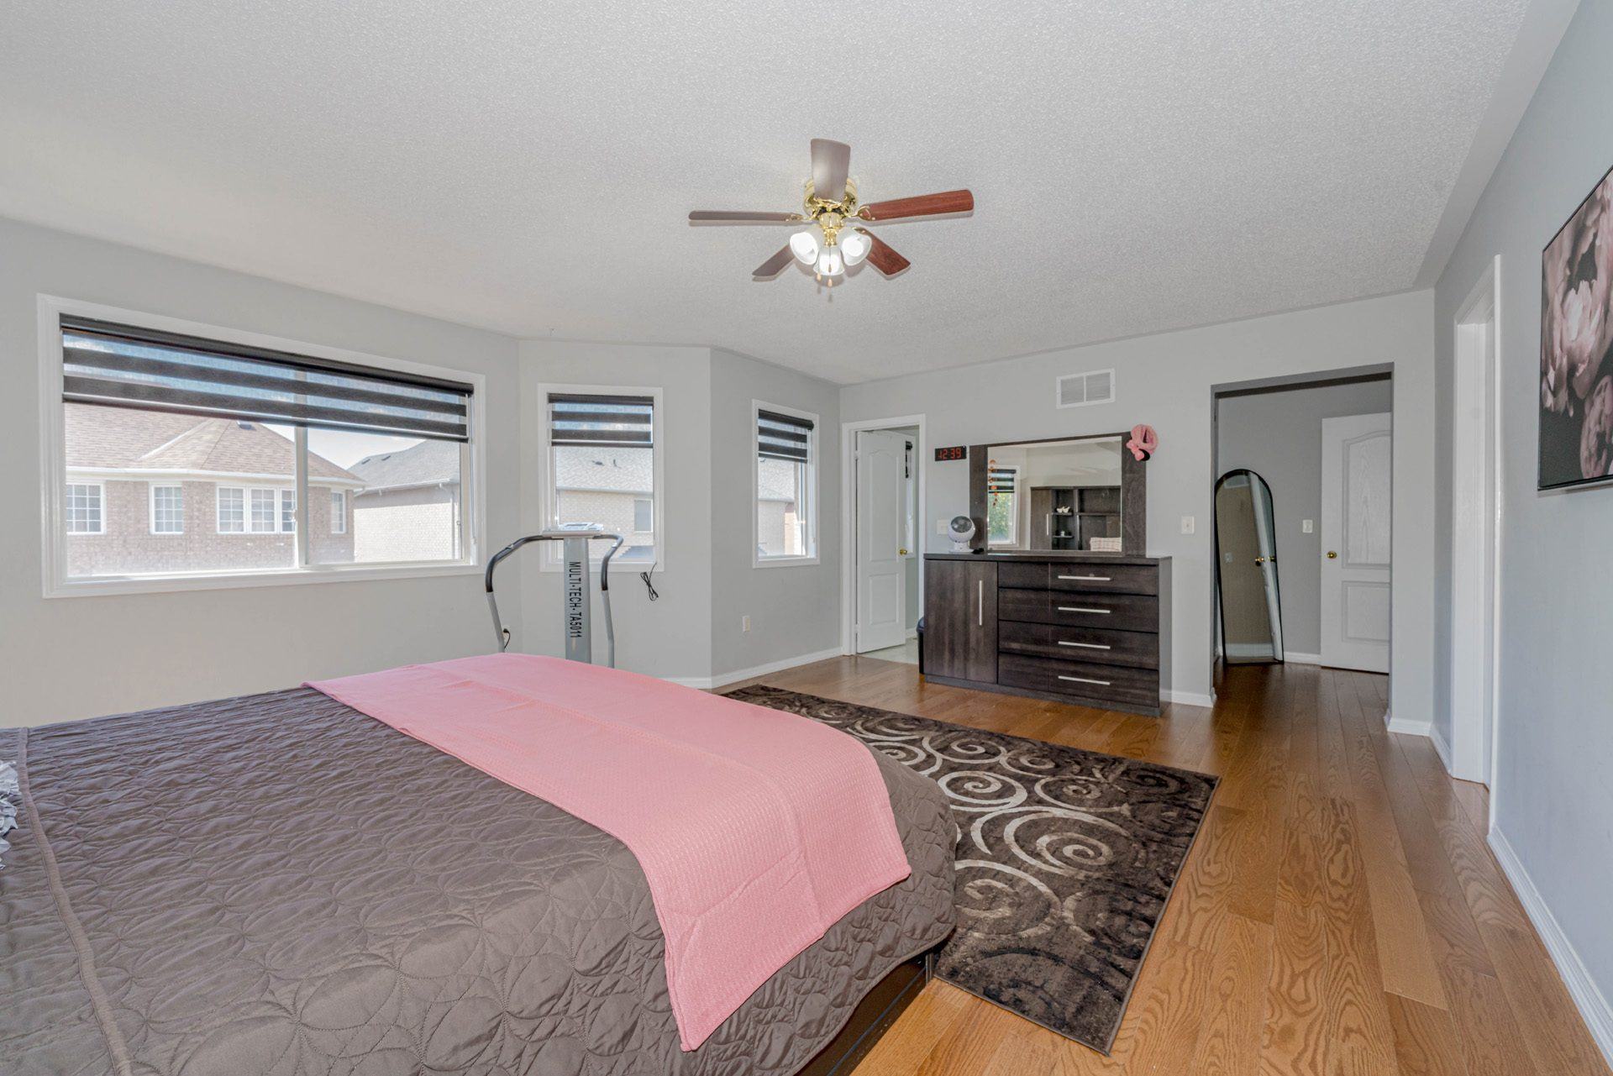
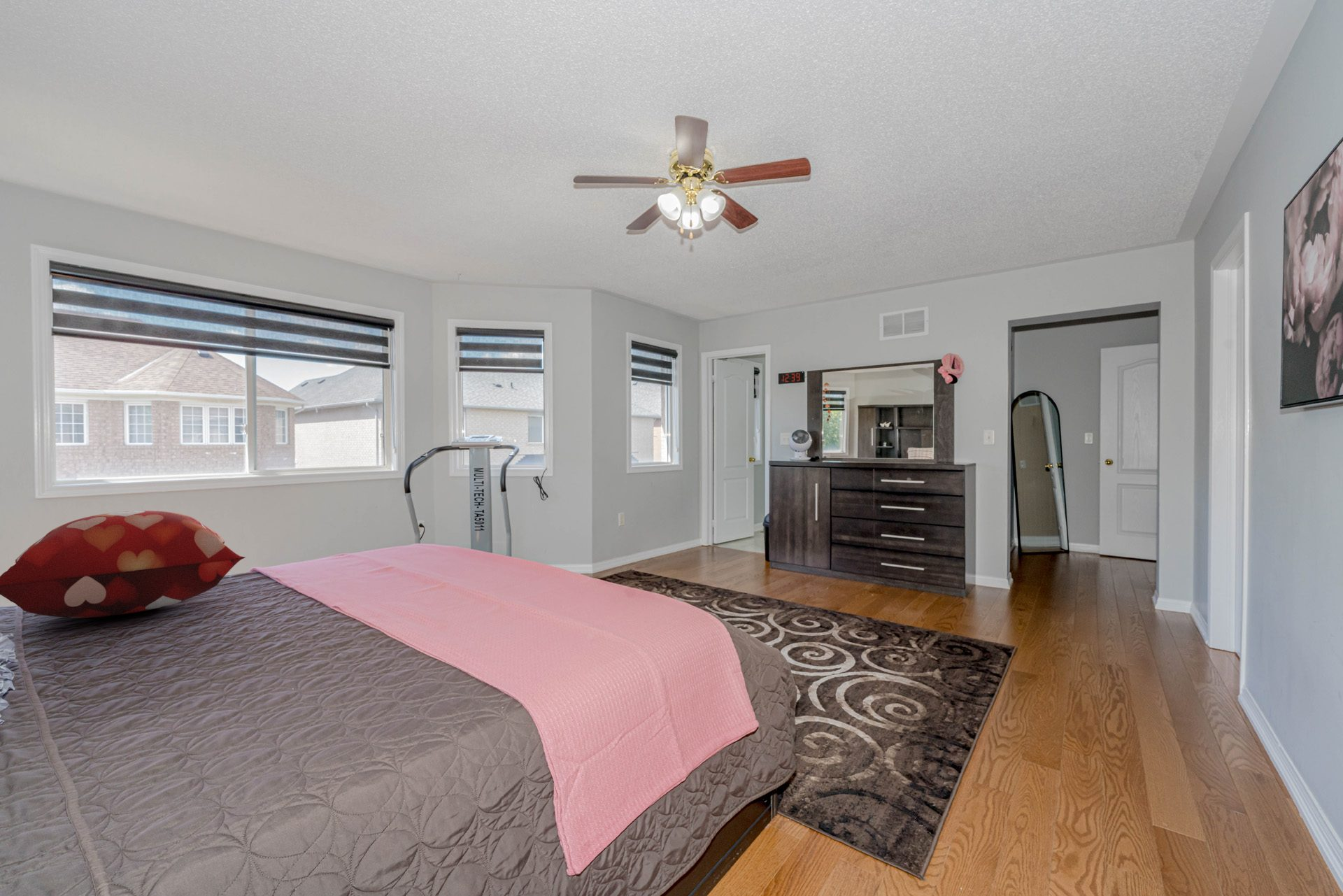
+ decorative pillow [0,510,246,618]
